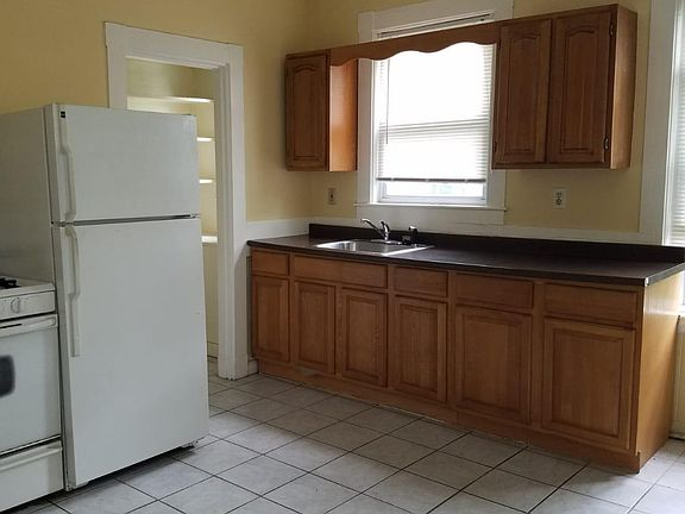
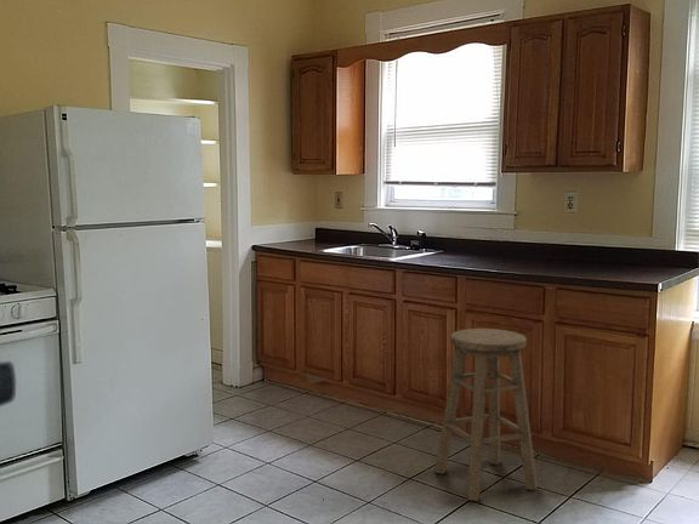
+ bar stool [434,328,539,502]
